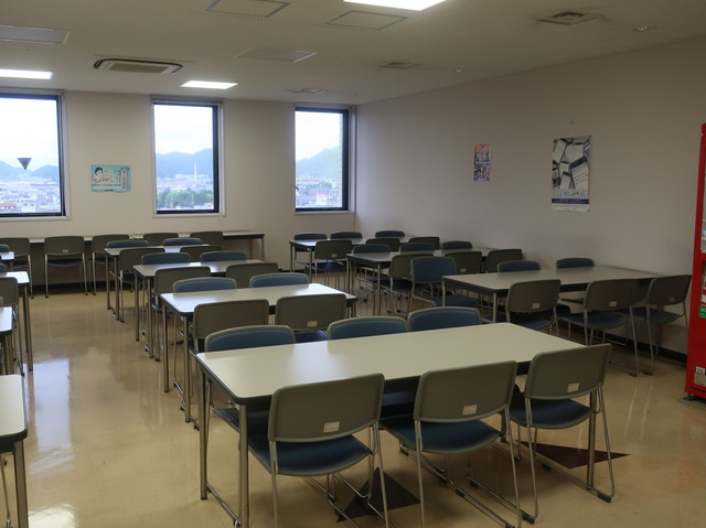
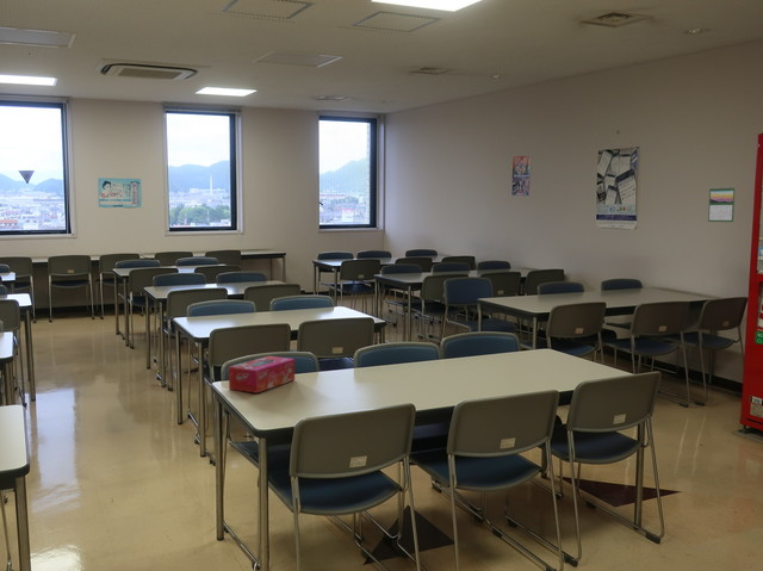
+ tissue box [228,355,296,395]
+ calendar [707,186,737,223]
